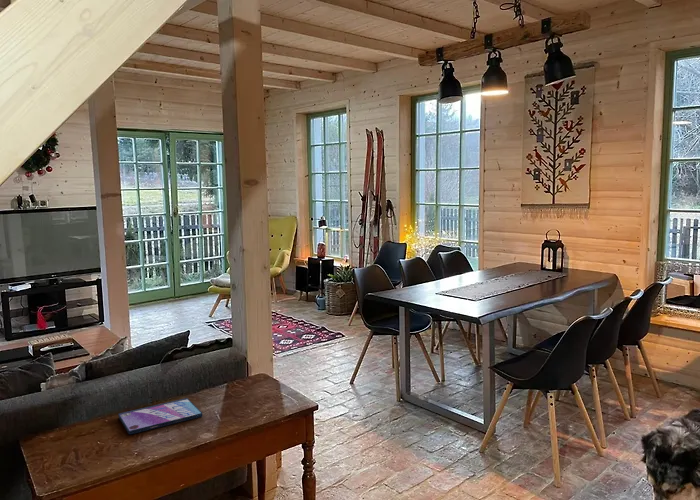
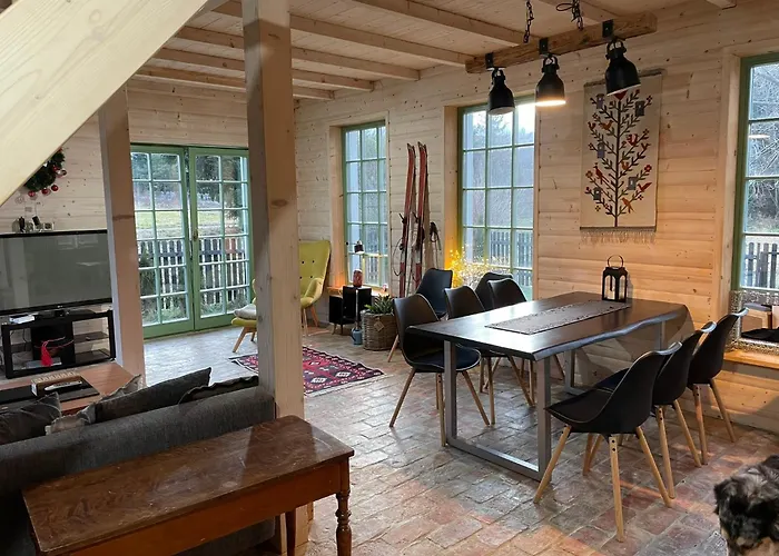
- video game case [117,397,203,435]
